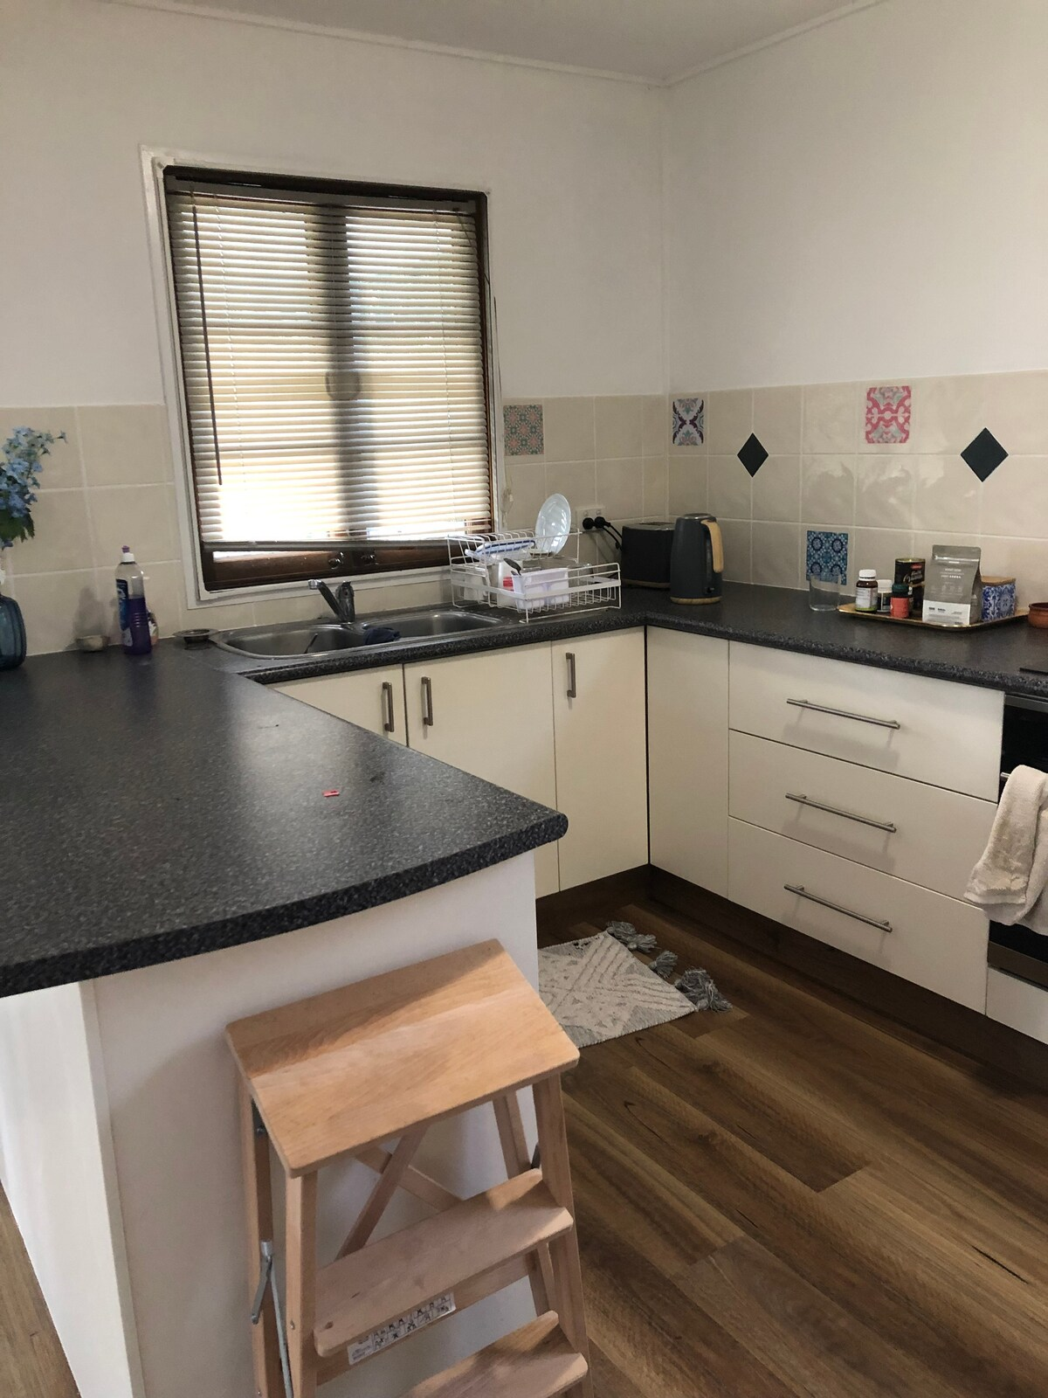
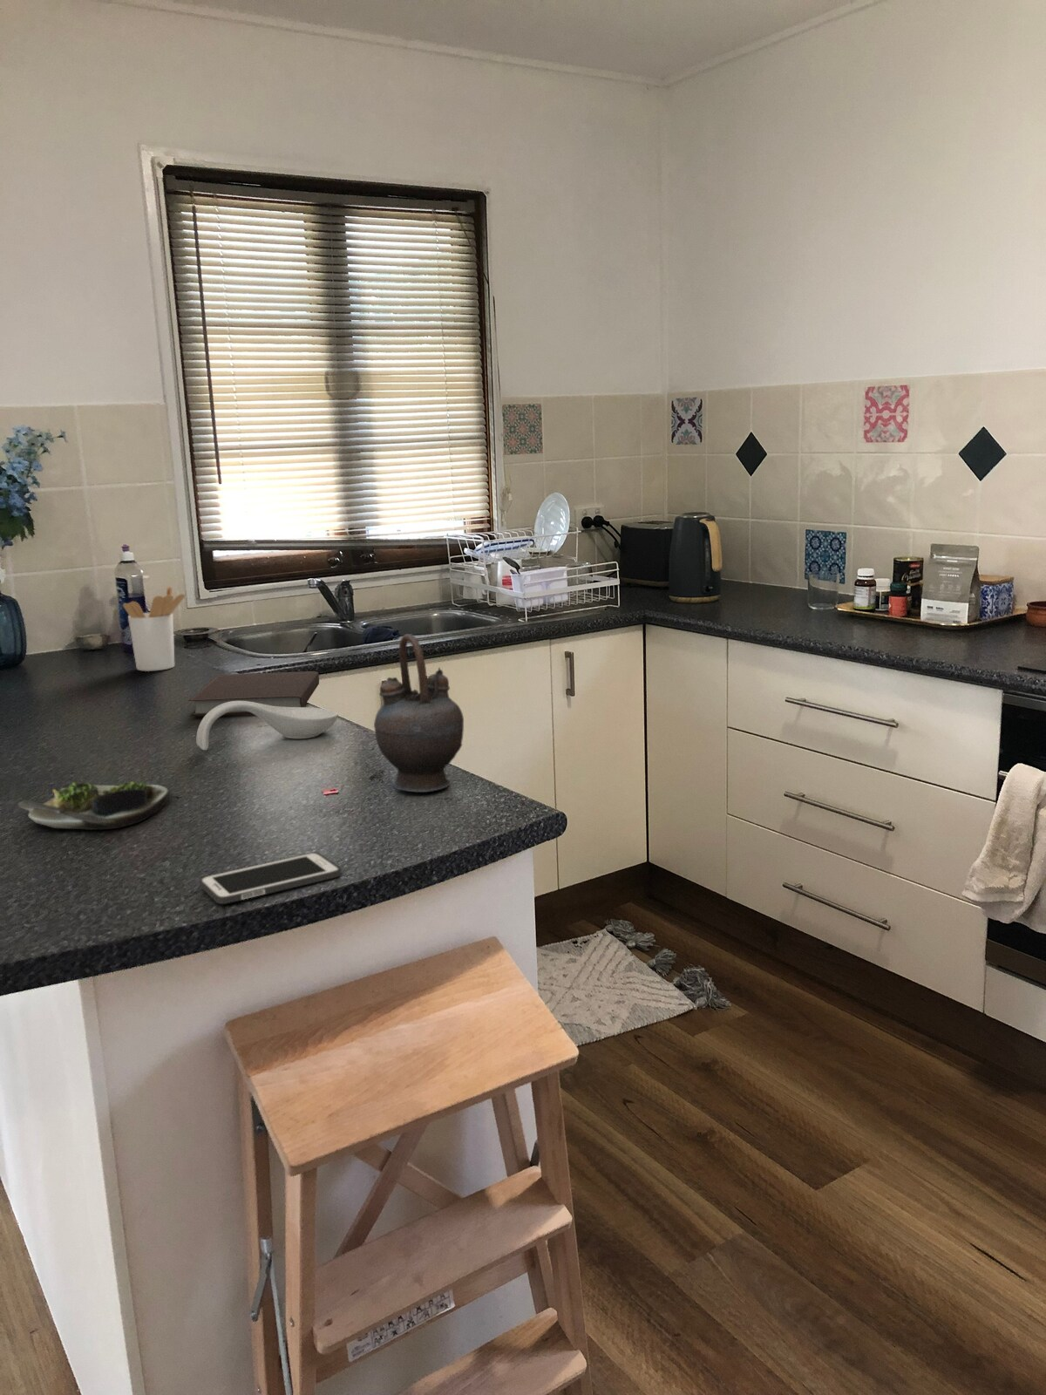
+ notebook [188,670,320,717]
+ spoon rest [196,701,340,750]
+ teapot [374,633,465,793]
+ cell phone [199,851,343,905]
+ salad plate [18,780,170,830]
+ utensil holder [122,585,186,672]
